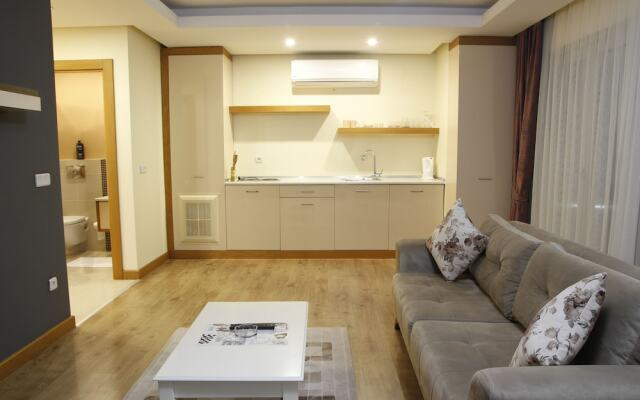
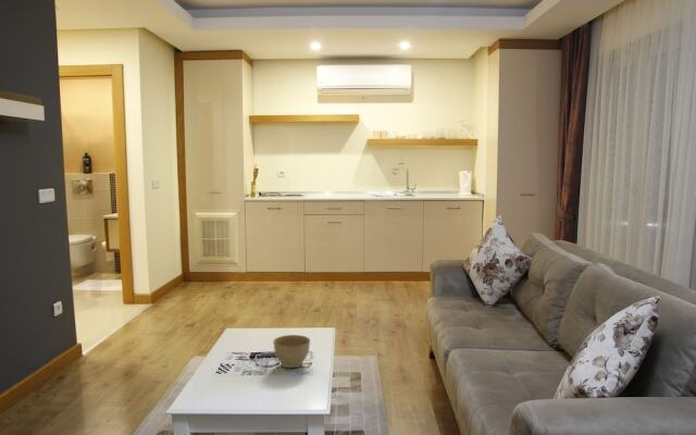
+ planter bowl [272,334,311,369]
